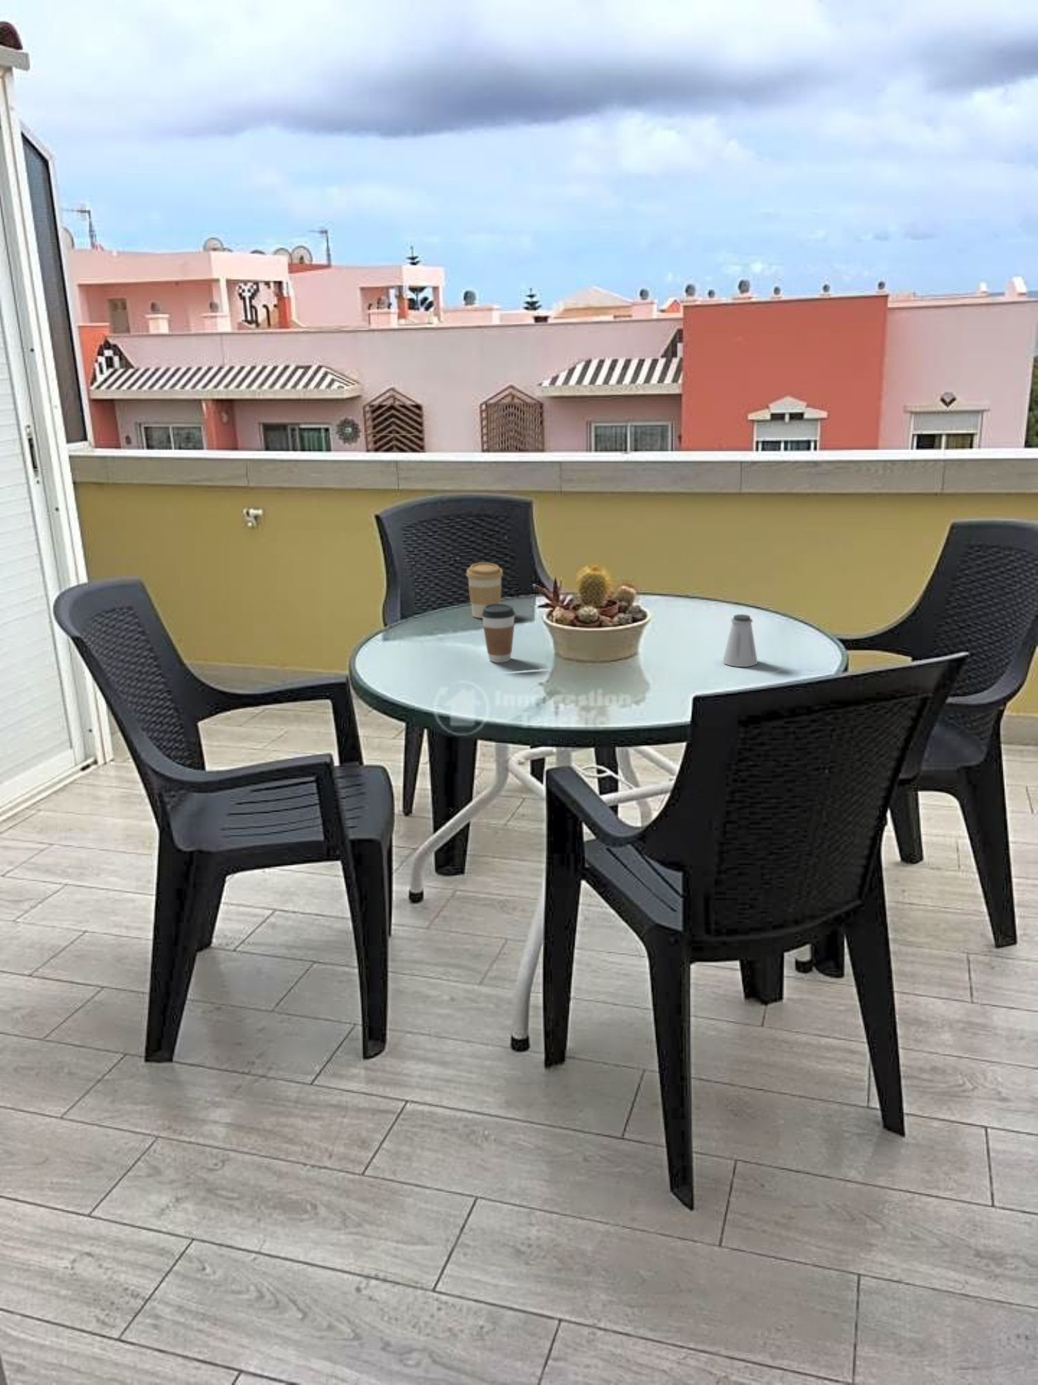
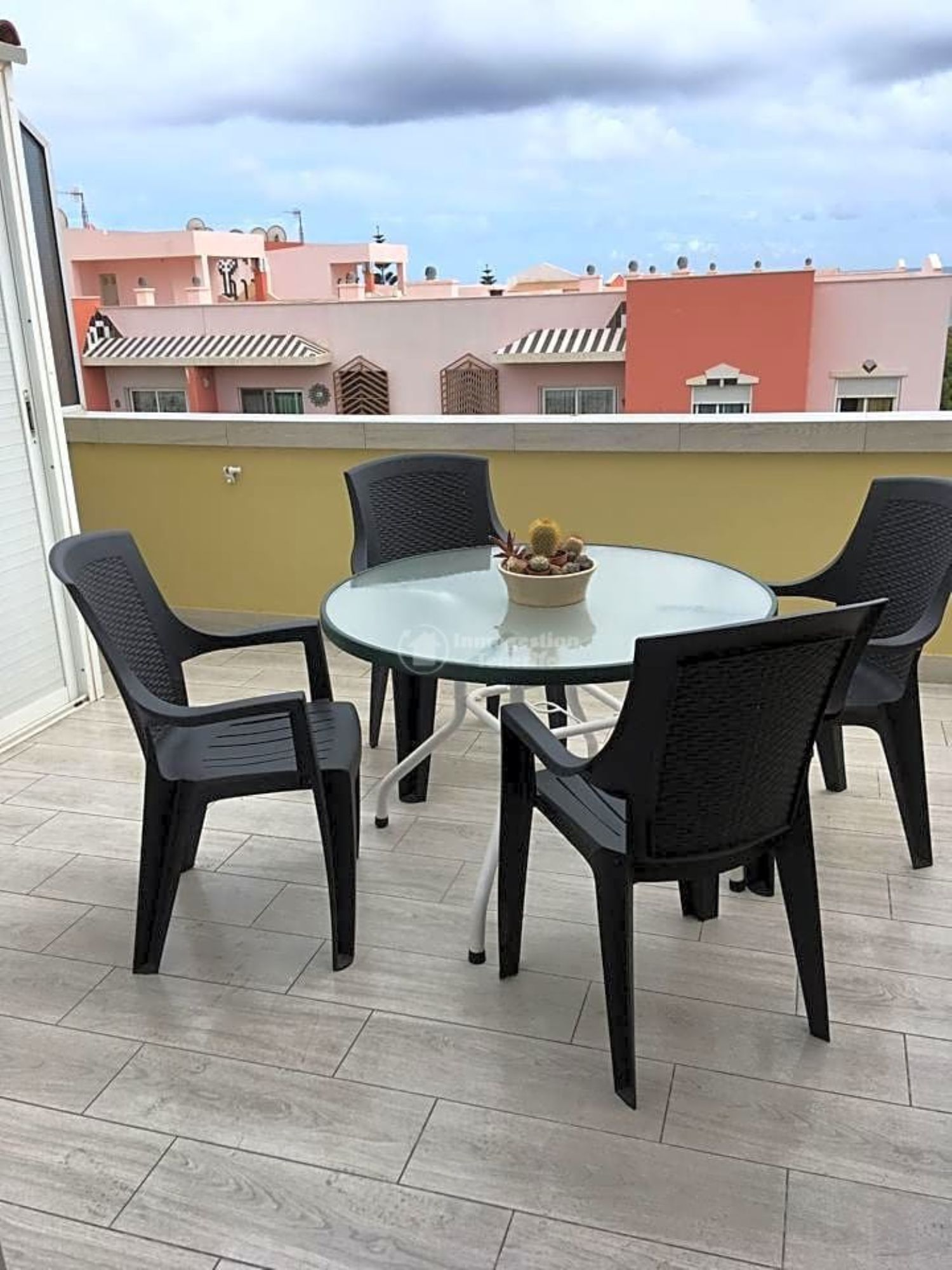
- saltshaker [723,614,759,667]
- coffee cup [466,562,504,619]
- coffee cup [482,603,516,663]
